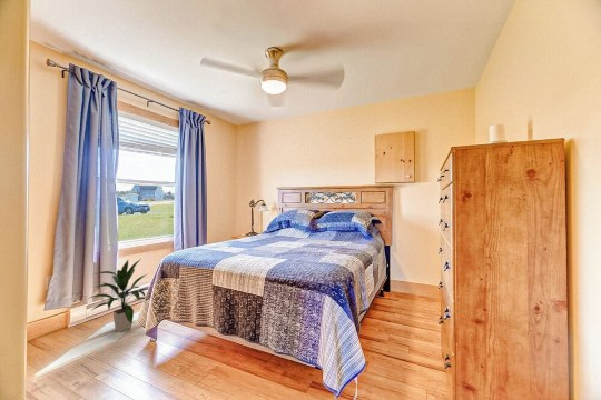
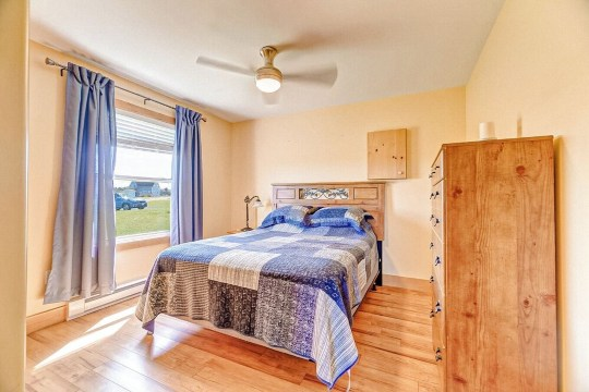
- indoor plant [87,259,148,333]
